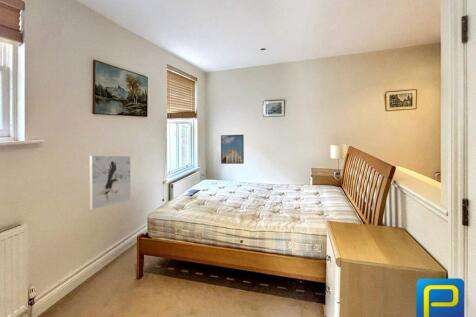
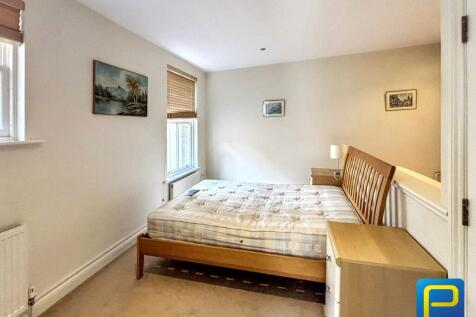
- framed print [88,155,132,211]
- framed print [220,134,245,165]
